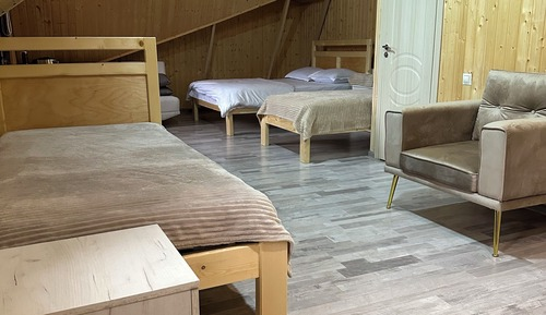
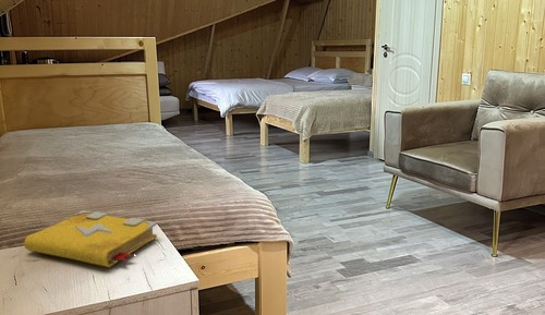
+ spell book [23,209,158,268]
